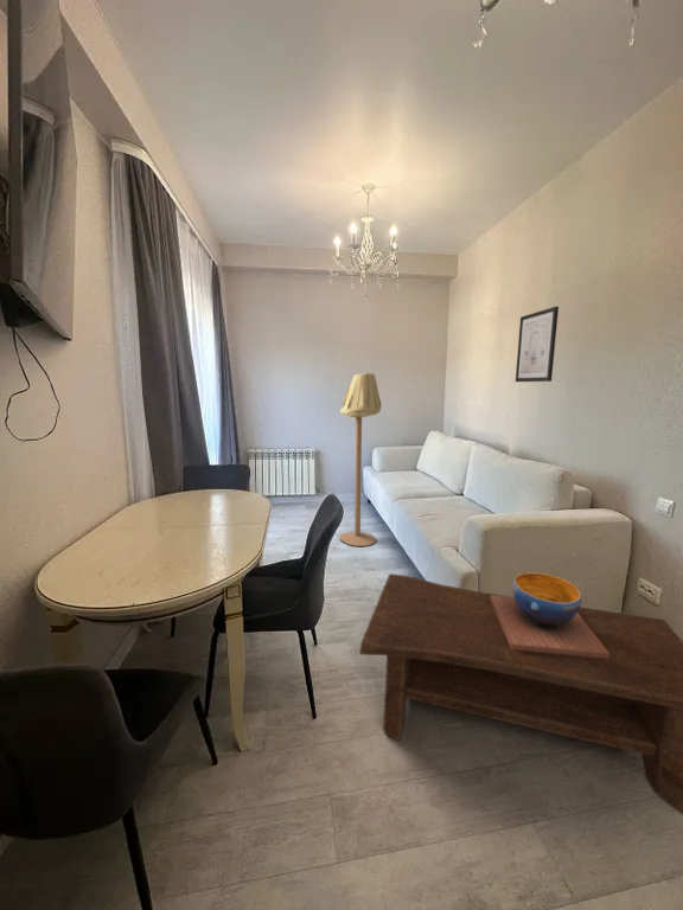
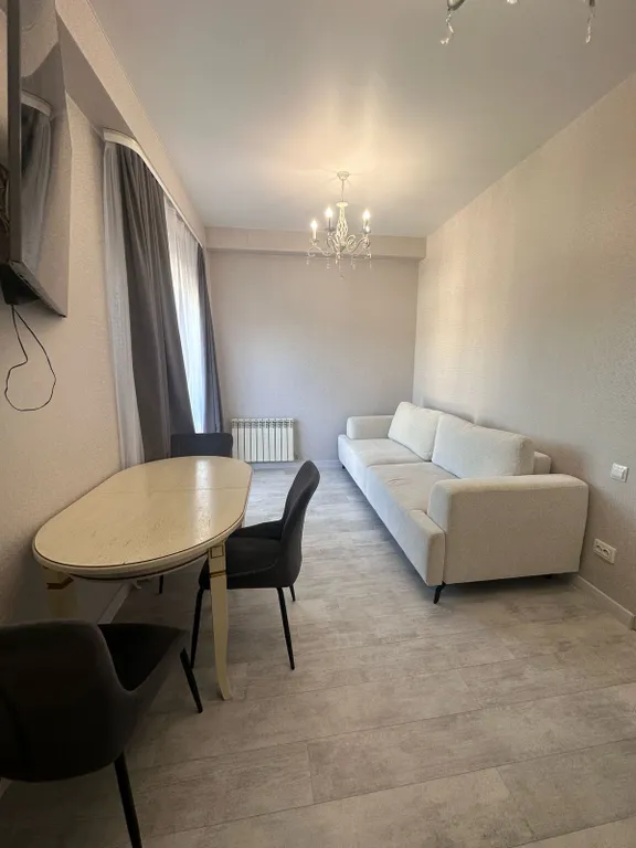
- decorative bowl [491,571,609,659]
- floor lamp [338,371,382,547]
- coffee table [359,572,683,815]
- wall art [515,306,560,383]
